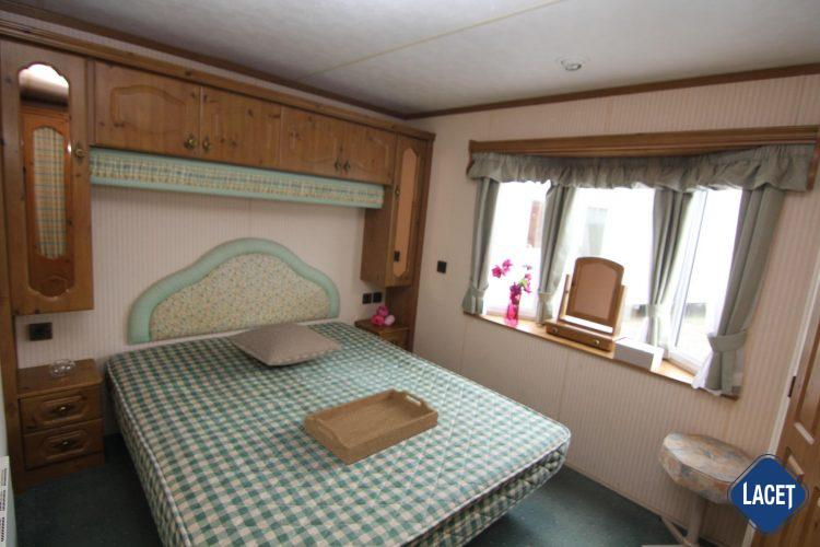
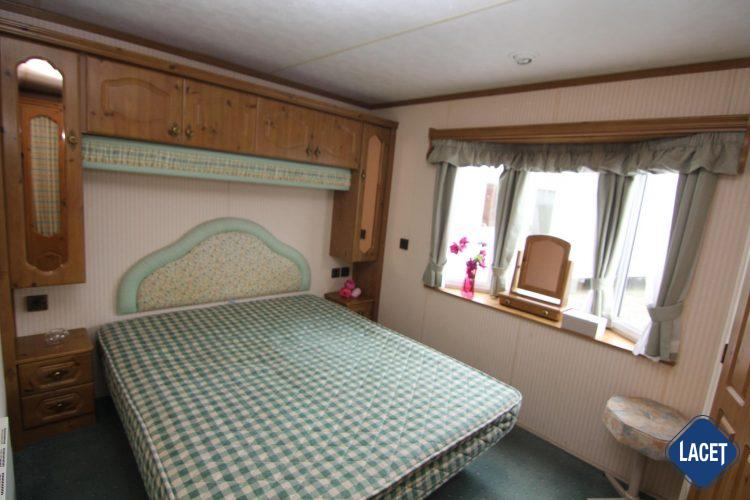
- pillow [227,322,344,366]
- serving tray [303,387,440,466]
